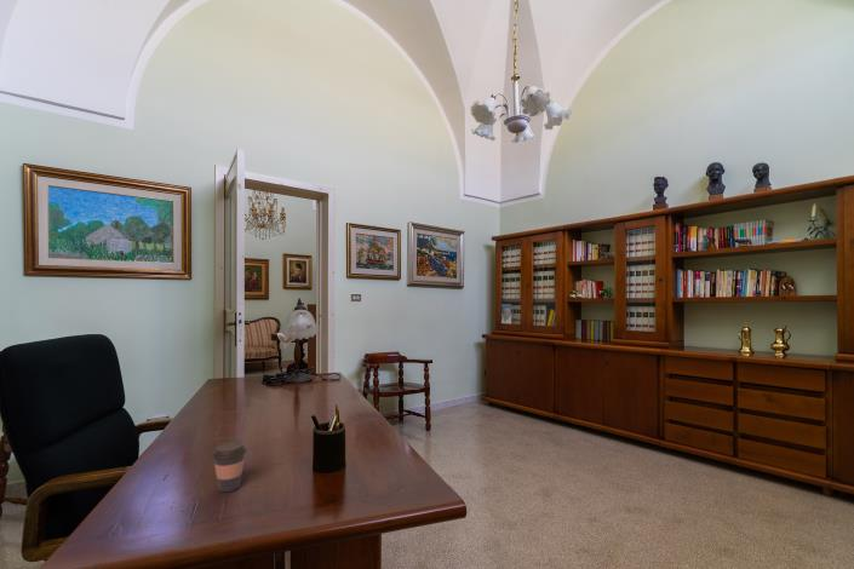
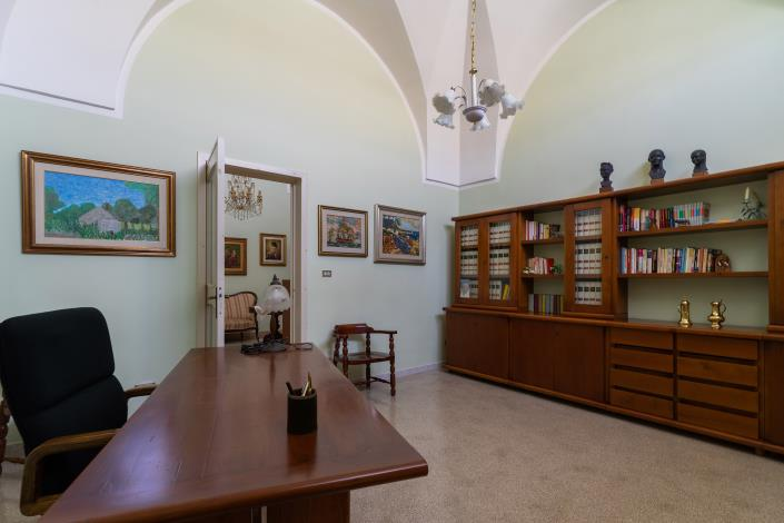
- coffee cup [210,441,248,494]
